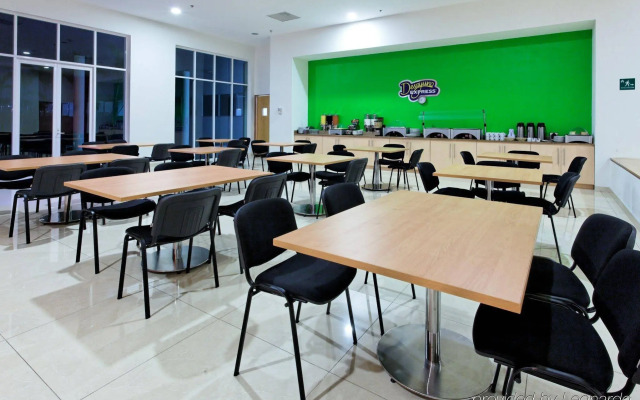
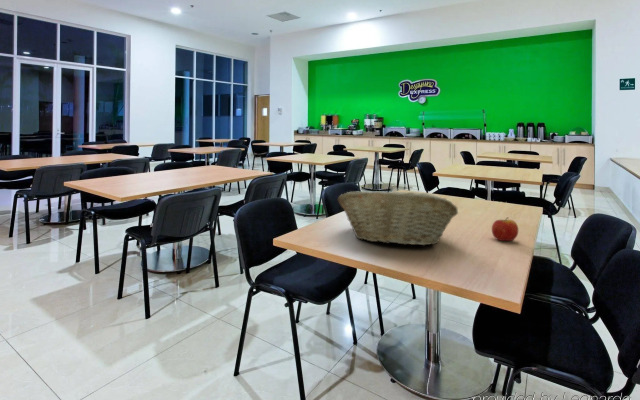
+ apple [491,216,519,242]
+ fruit basket [337,190,459,246]
